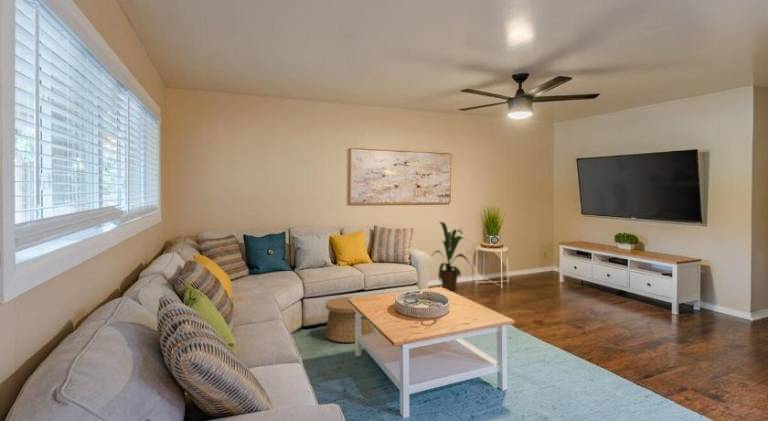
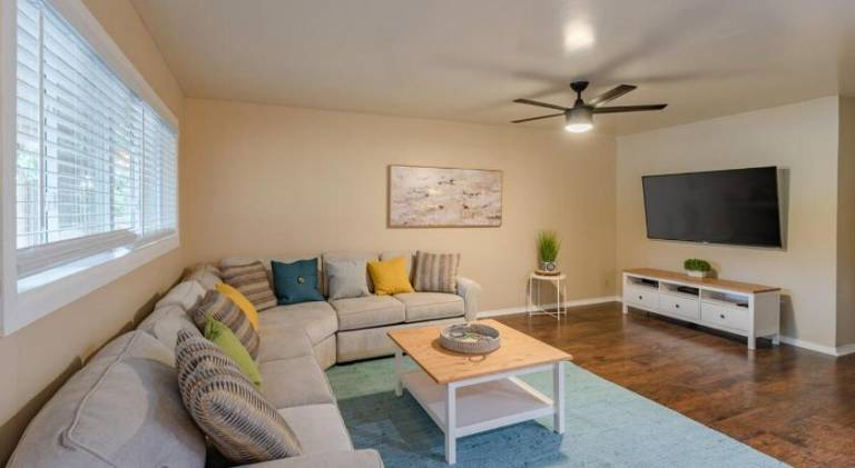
- basket [324,296,375,343]
- house plant [430,221,476,292]
